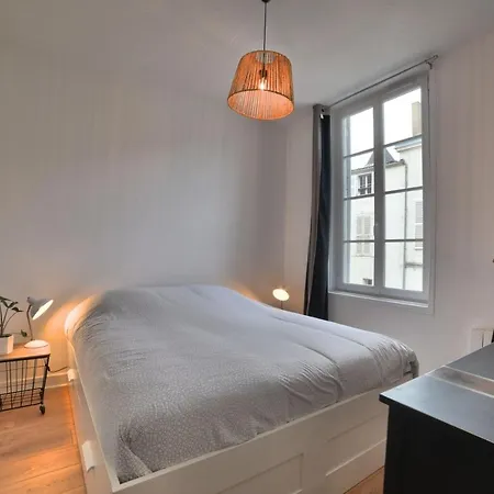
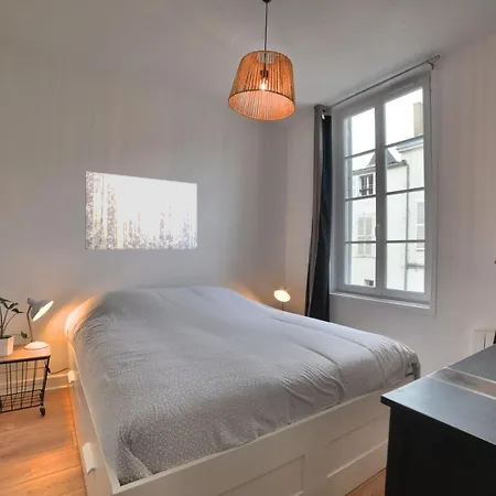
+ wall art [85,171,198,250]
